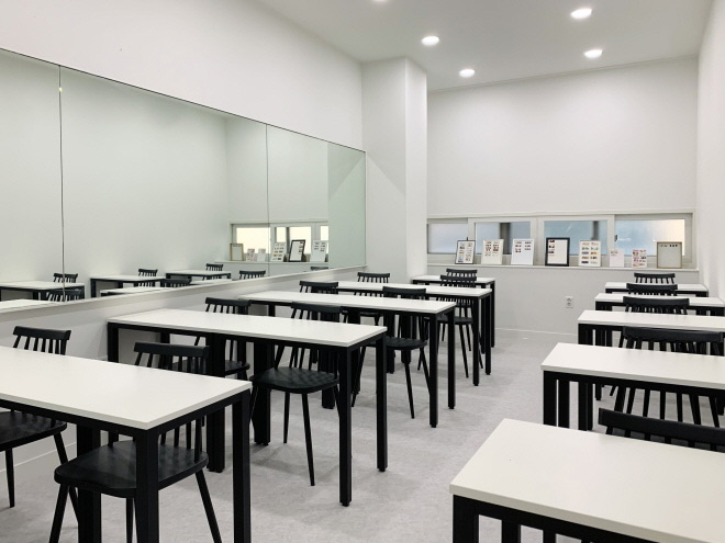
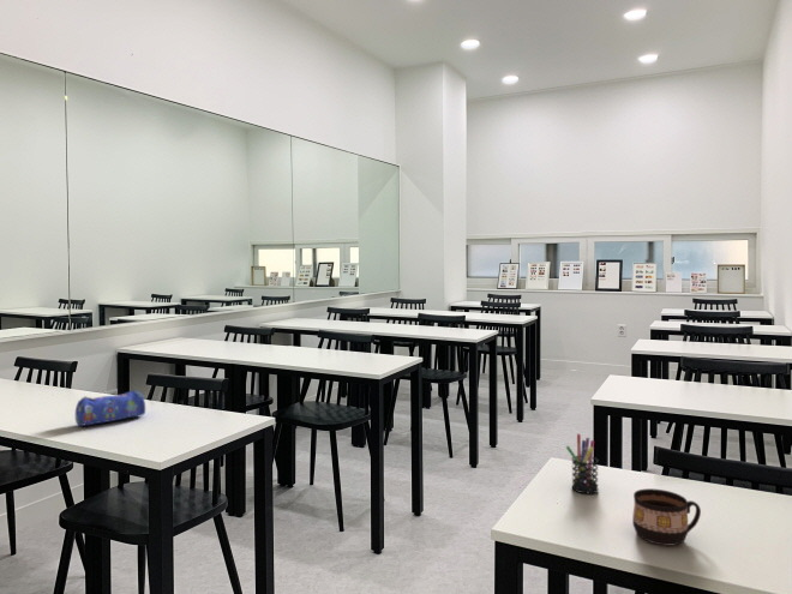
+ pen holder [565,433,600,494]
+ pencil case [74,389,146,427]
+ cup [631,487,702,547]
